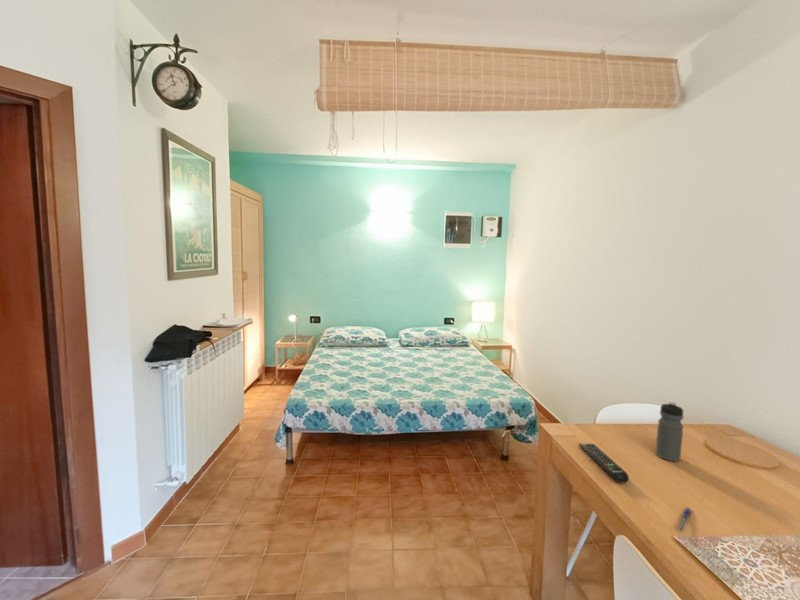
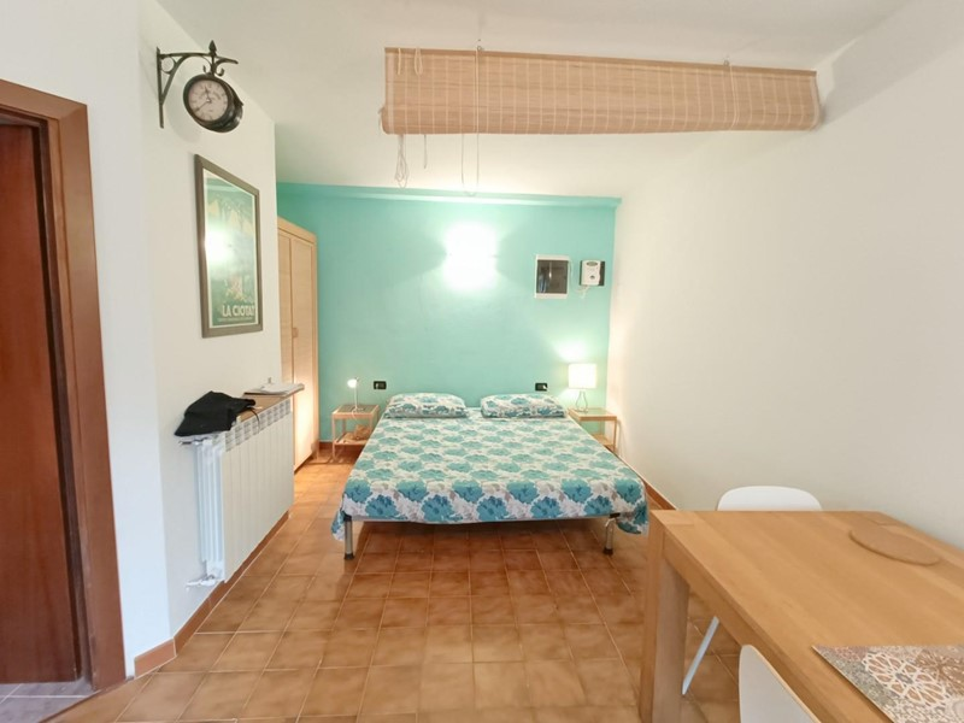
- pen [675,507,693,533]
- remote control [578,443,630,484]
- water bottle [655,401,684,462]
